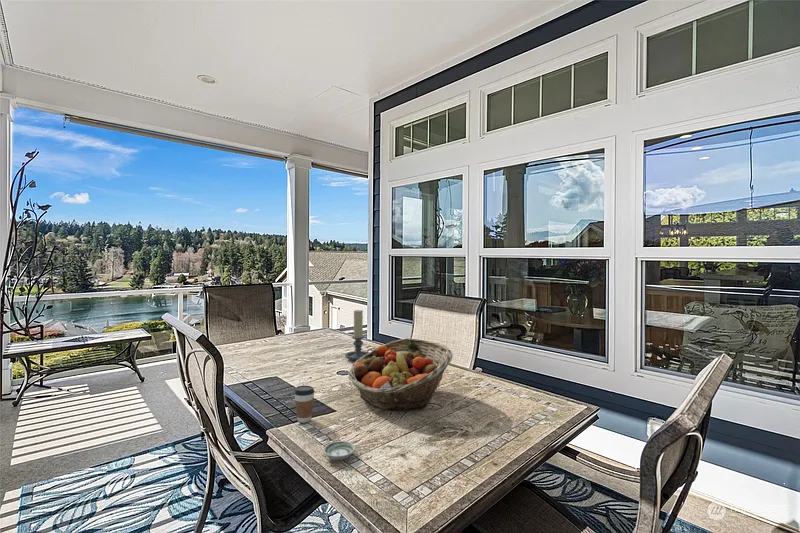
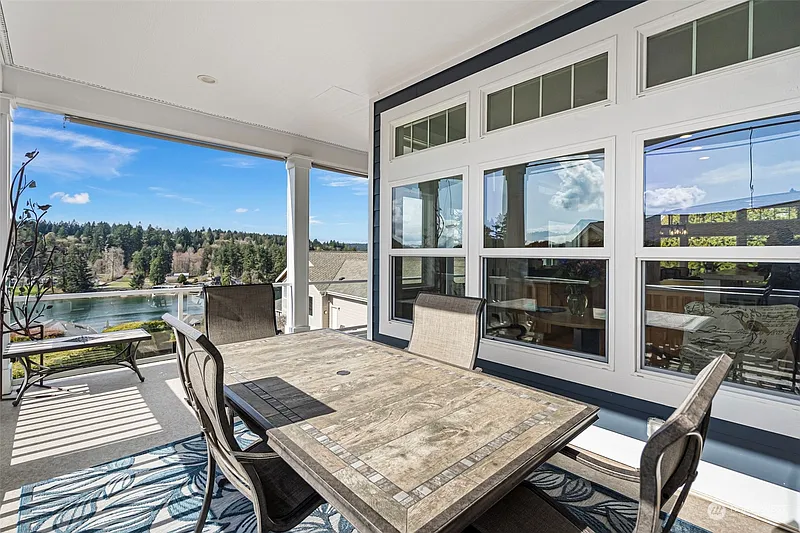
- candle holder [344,309,373,362]
- fruit basket [347,338,454,412]
- saucer [322,440,357,461]
- coffee cup [293,385,316,423]
